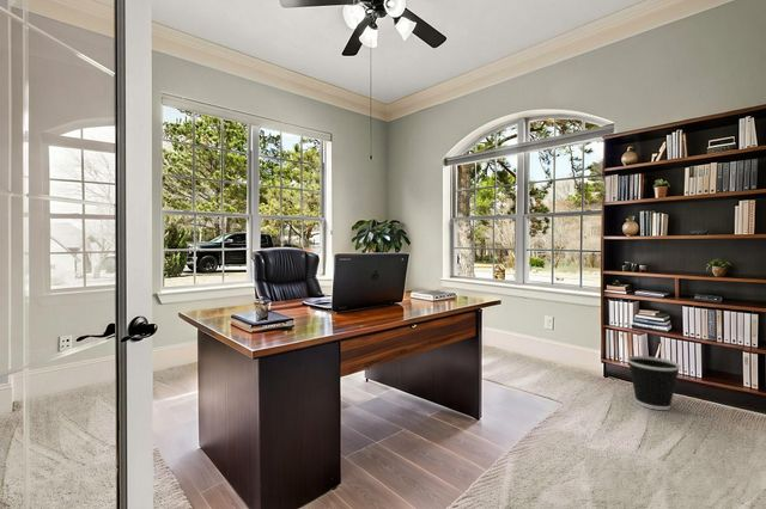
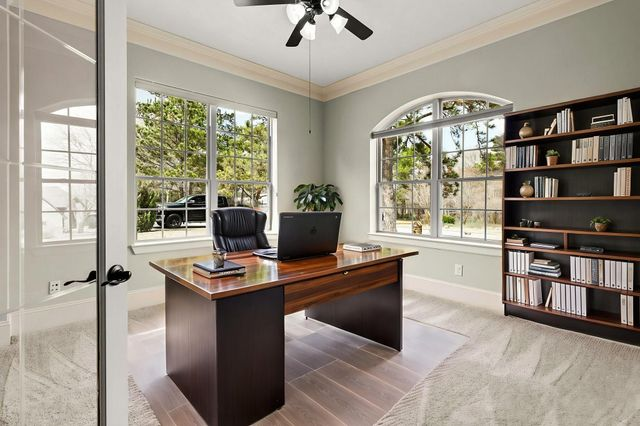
- wastebasket [626,355,681,411]
